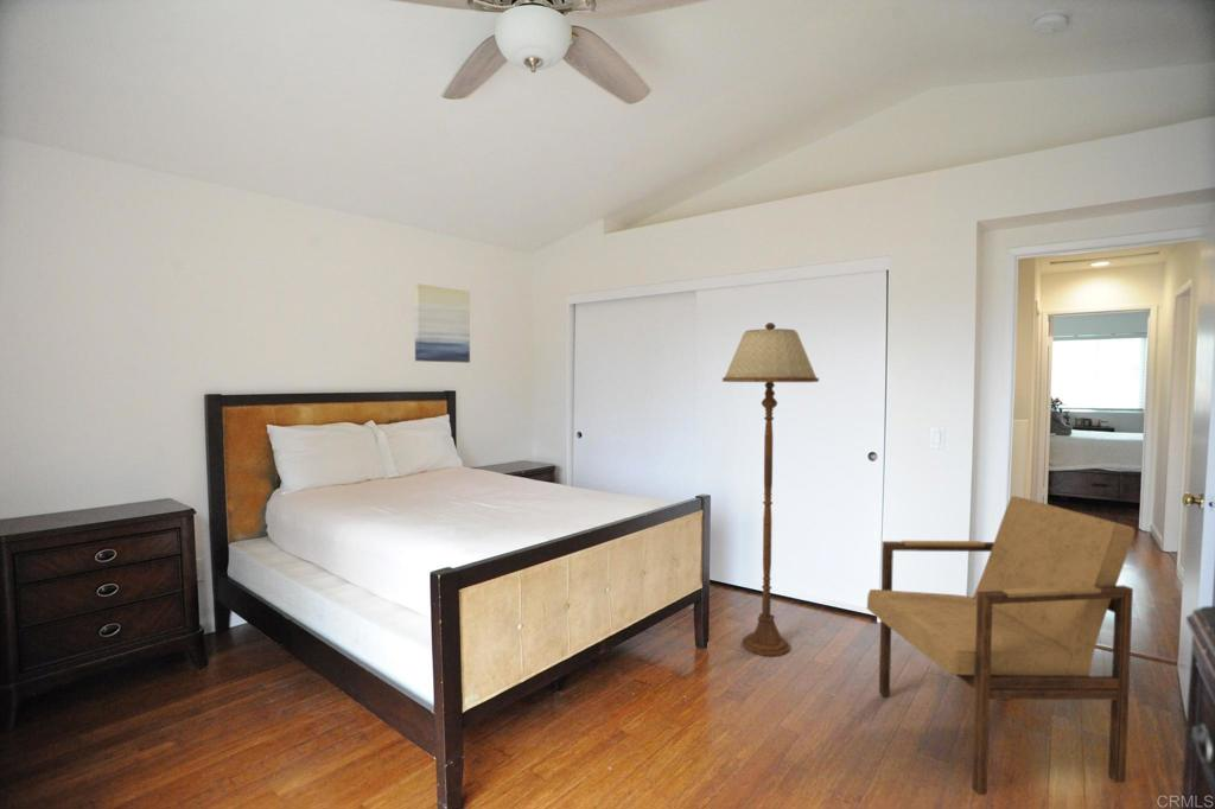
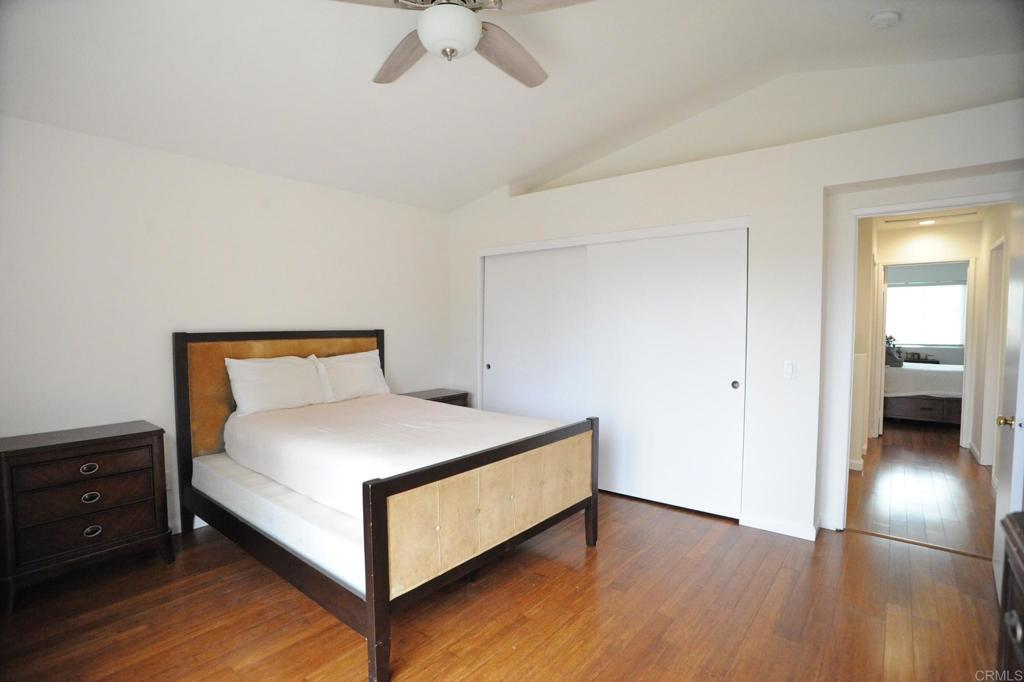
- armchair [865,495,1136,796]
- wall art [413,282,471,364]
- floor lamp [721,321,820,657]
